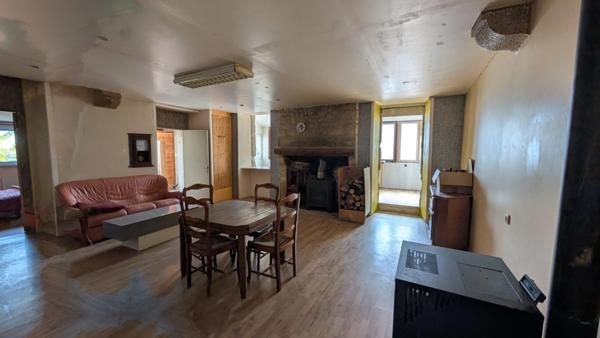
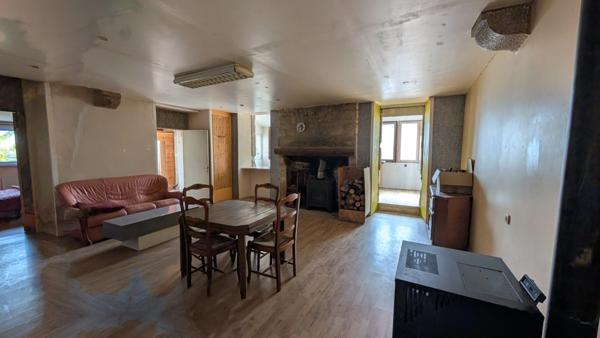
- pendulum clock [125,132,155,169]
